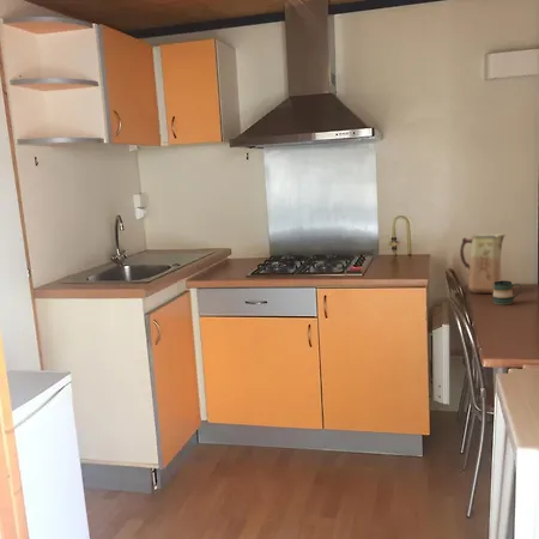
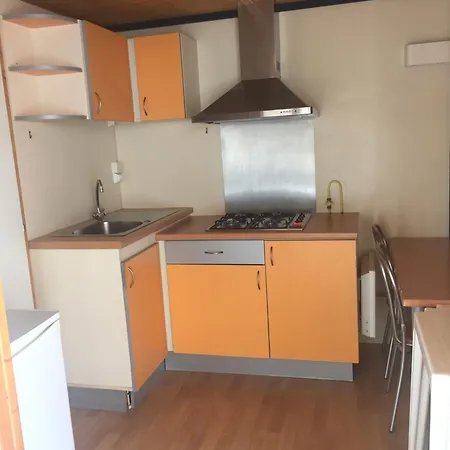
- vase [459,232,507,295]
- mug [491,279,522,305]
